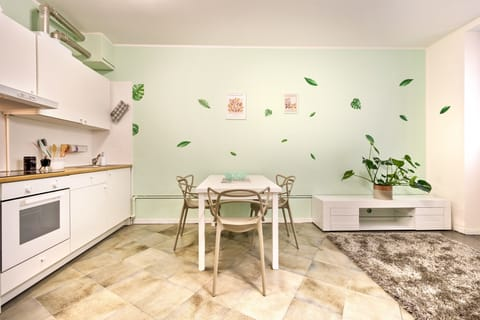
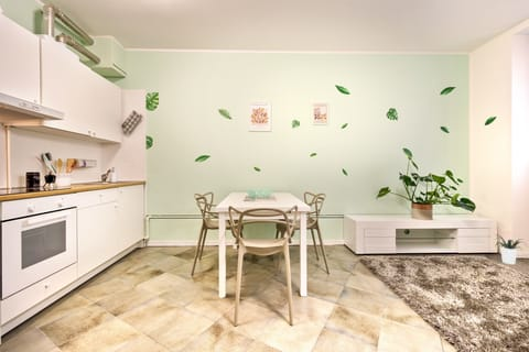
+ potted plant [488,233,529,265]
